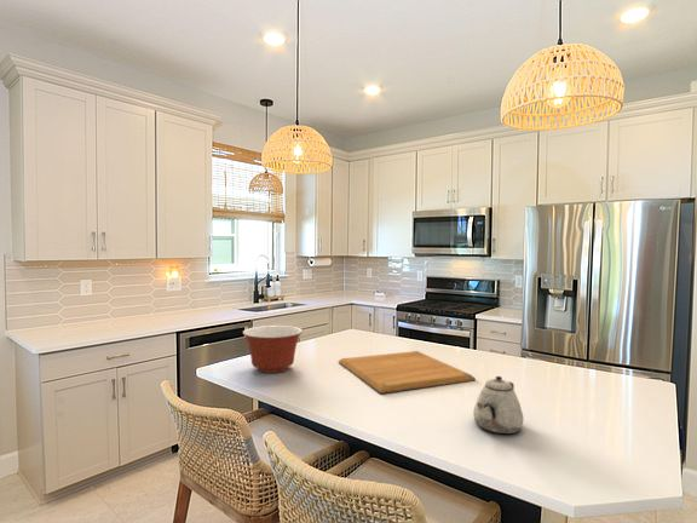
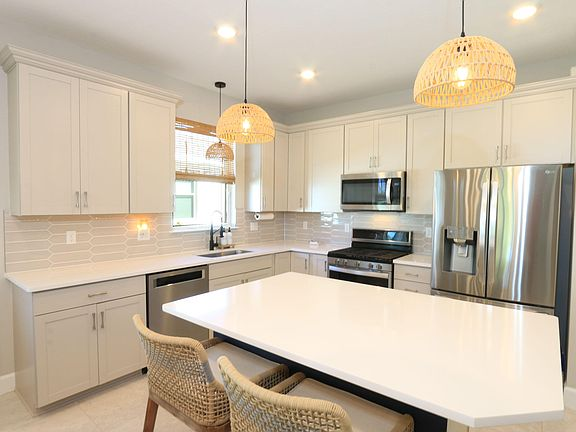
- teapot [472,375,524,435]
- chopping board [338,350,477,395]
- mixing bowl [242,324,304,374]
